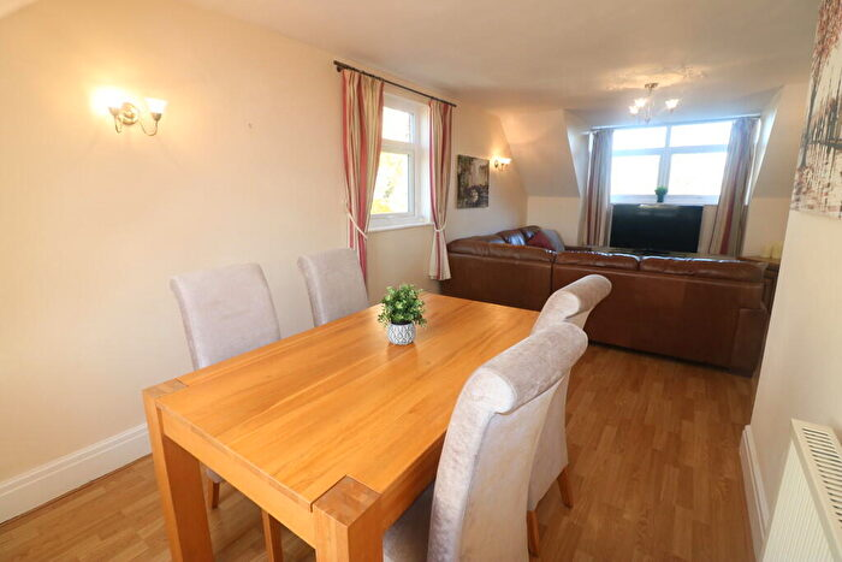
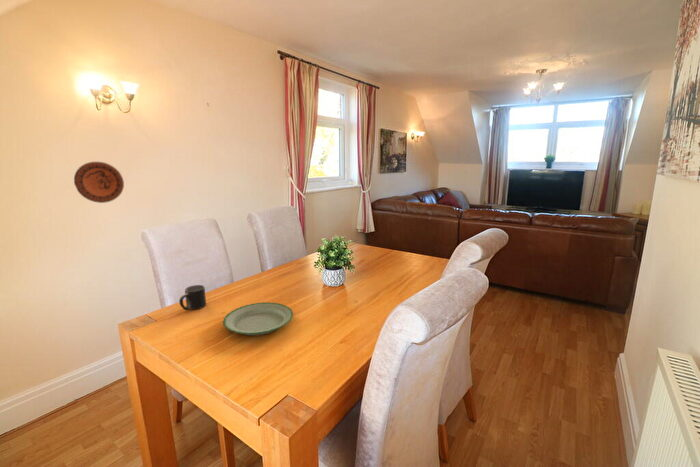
+ decorative plate [73,161,125,204]
+ mug [178,284,207,311]
+ plate [222,301,294,336]
